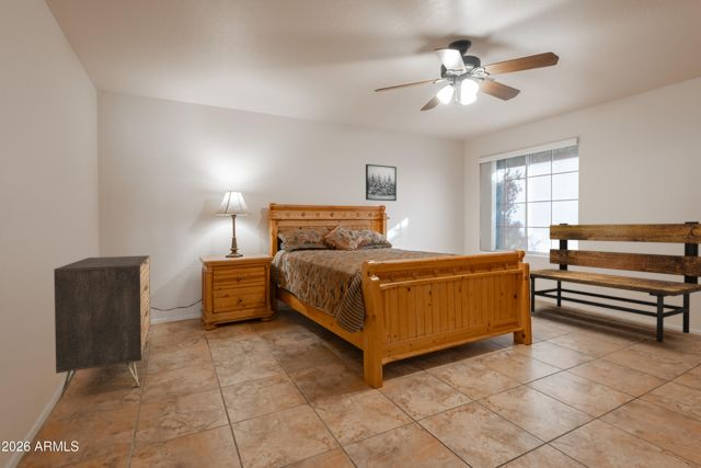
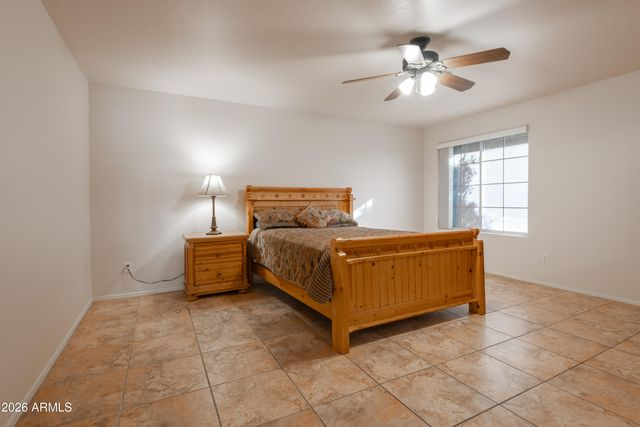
- bench [529,220,701,343]
- wall art [365,163,398,202]
- dresser [53,254,151,401]
